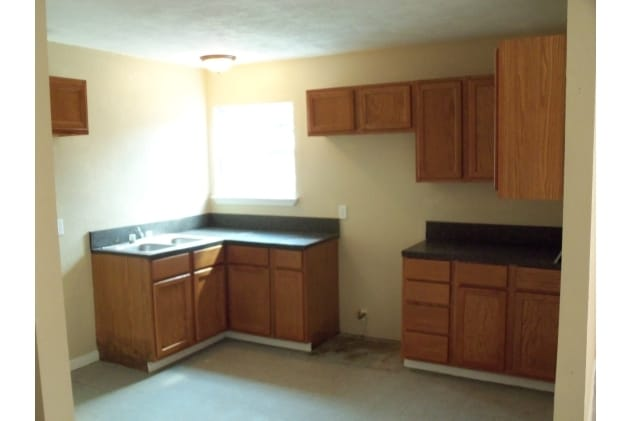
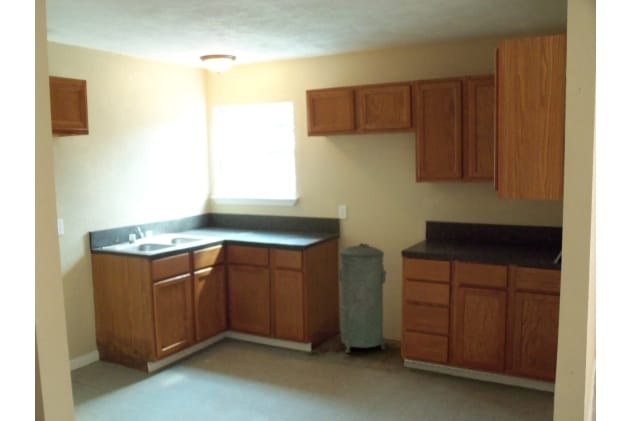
+ trash can [338,242,388,354]
